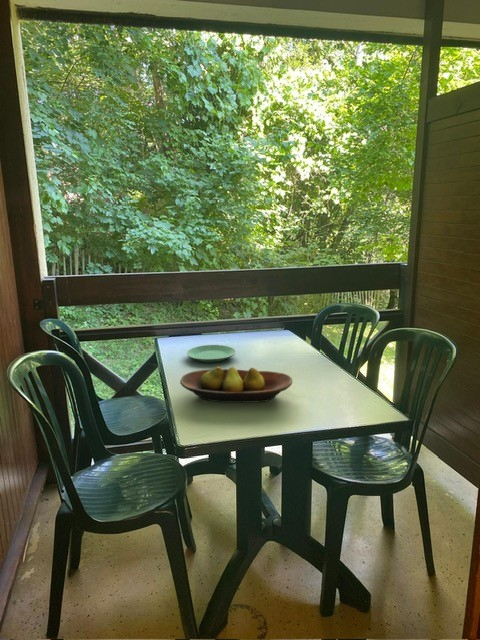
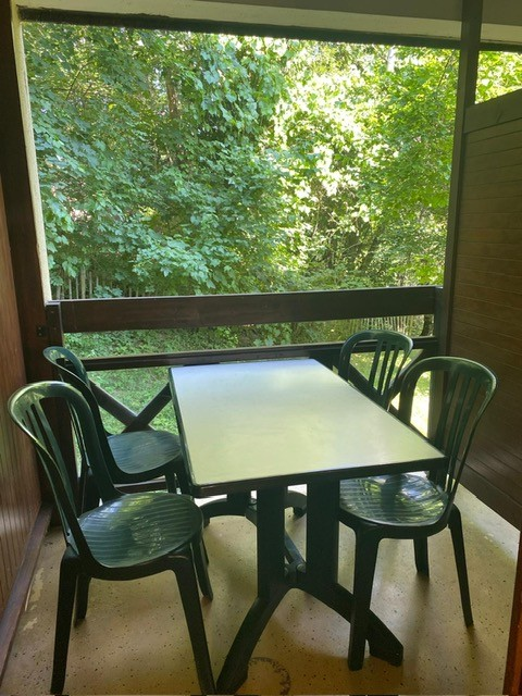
- fruit bowl [179,366,293,404]
- plate [186,344,237,363]
